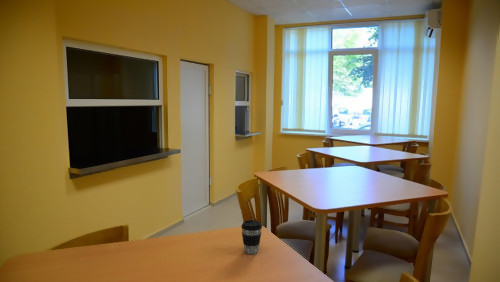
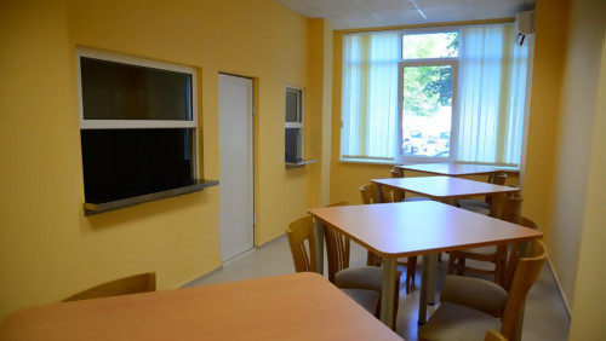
- coffee cup [240,219,263,255]
